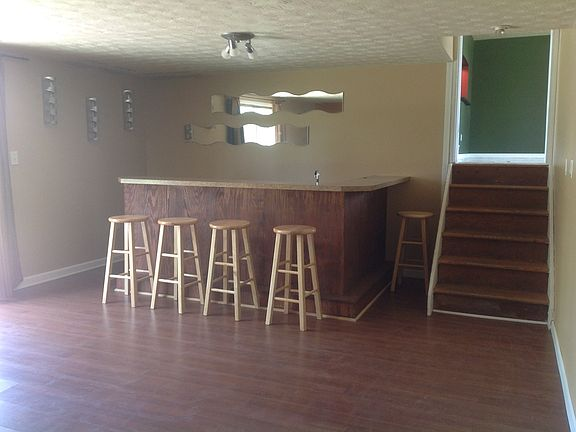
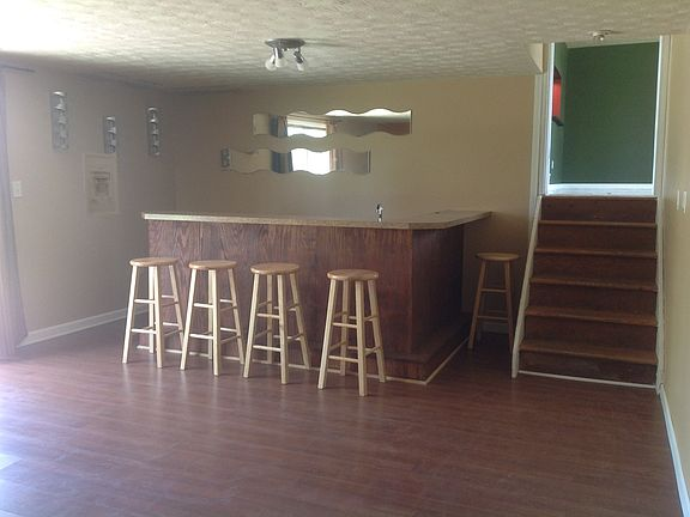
+ wall art [81,151,121,218]
